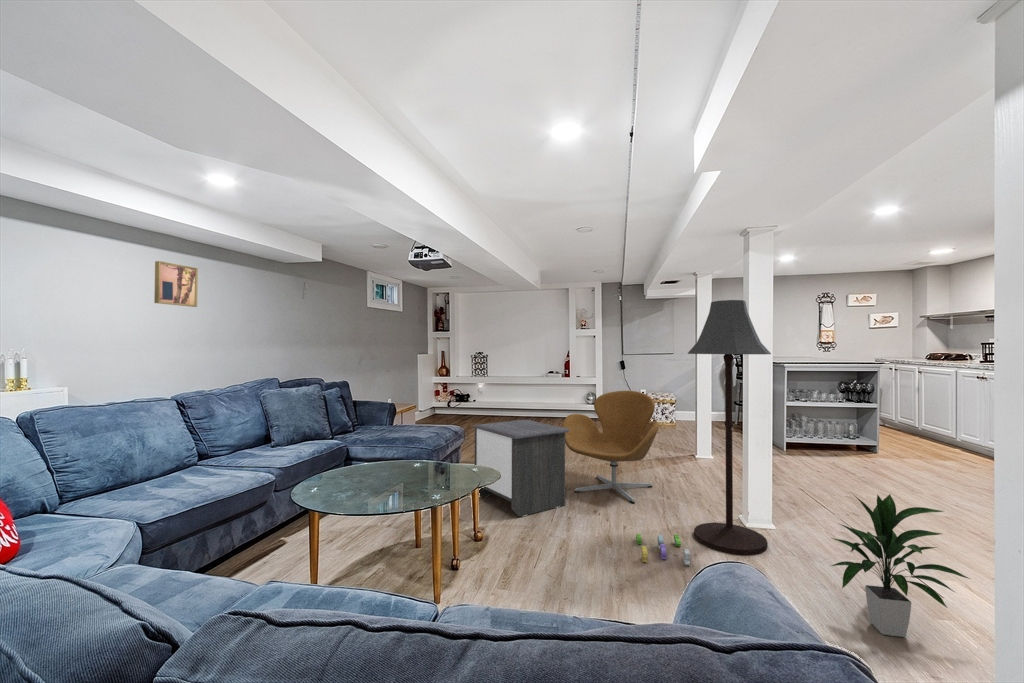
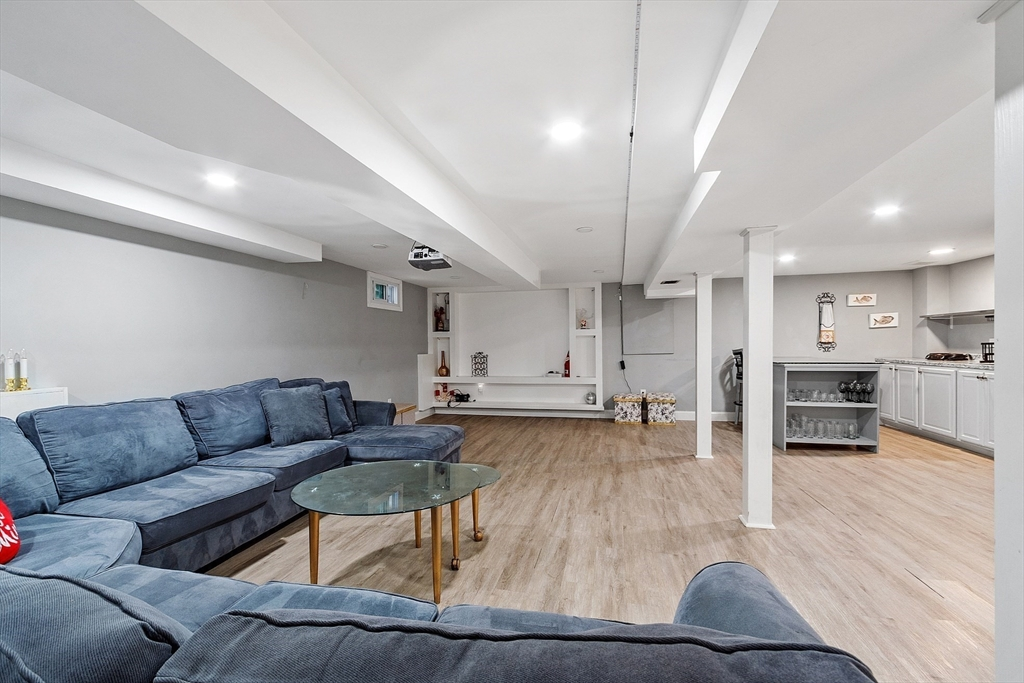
- armchair [562,390,660,504]
- nightstand [472,419,569,518]
- indoor plant [828,492,971,638]
- floor lamp [687,299,772,556]
- stacking toy [635,533,691,566]
- wall art [153,260,199,308]
